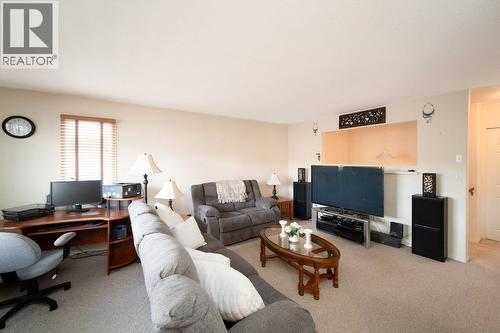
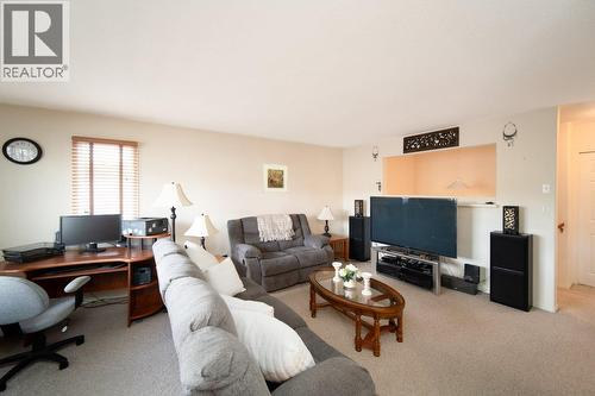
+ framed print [262,163,289,194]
